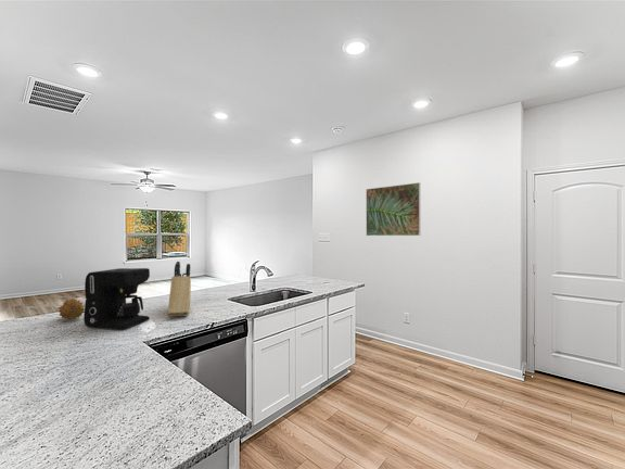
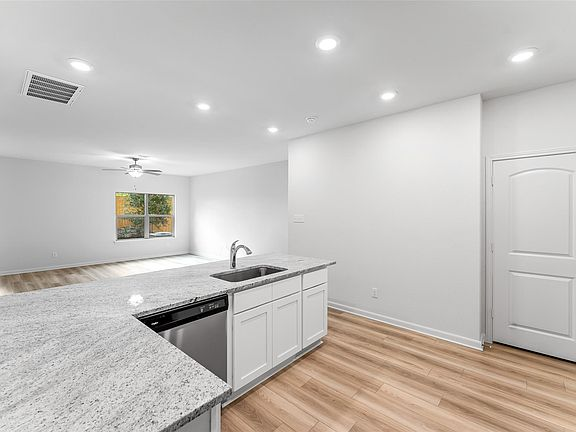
- coffee maker [82,267,151,330]
- fruit [58,297,85,320]
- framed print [365,181,422,237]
- knife block [167,261,192,318]
